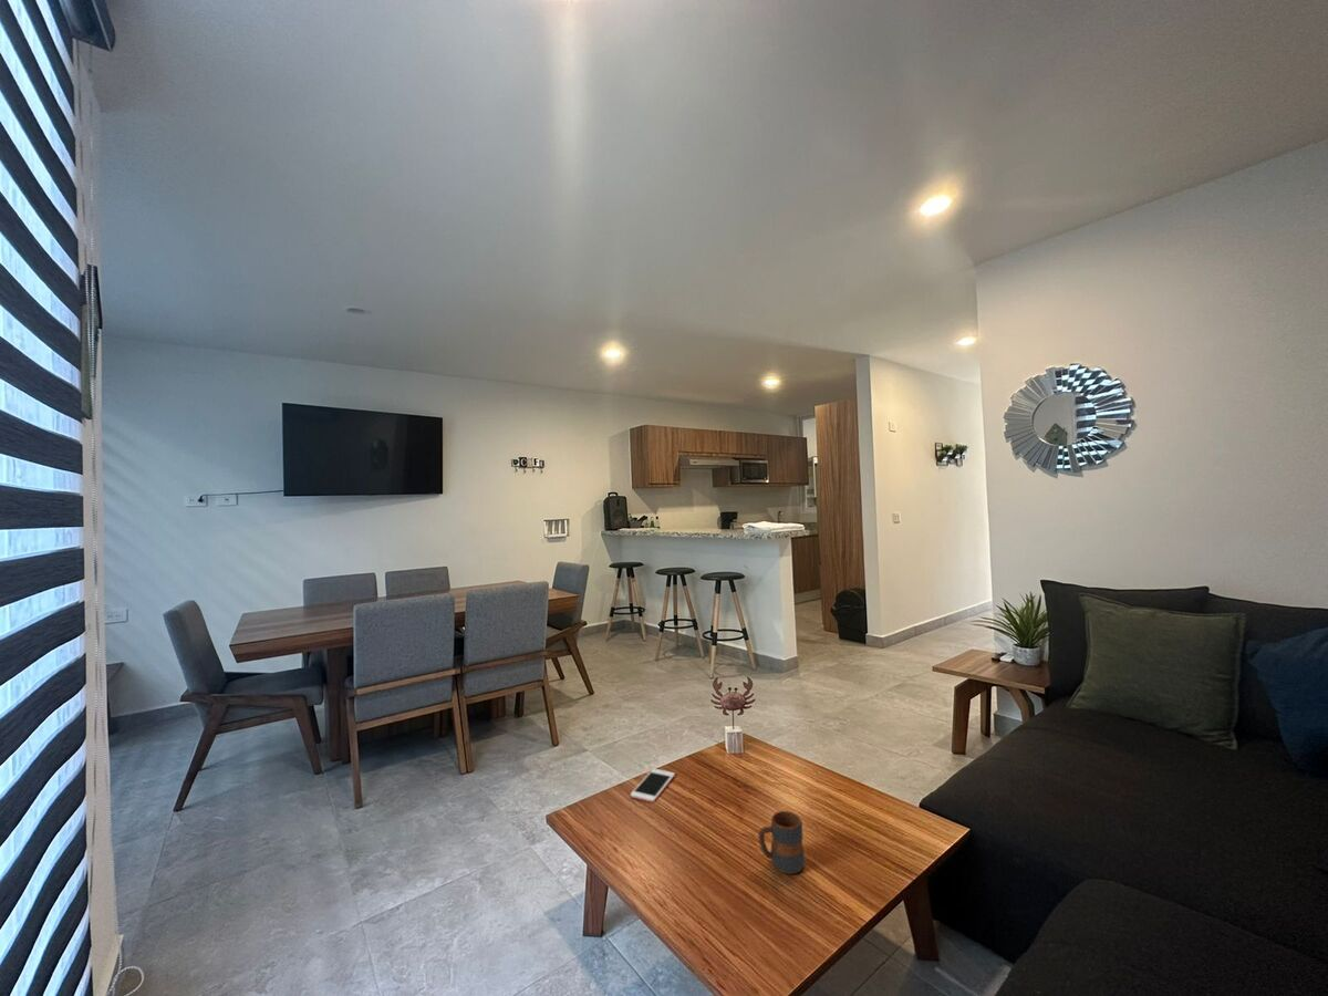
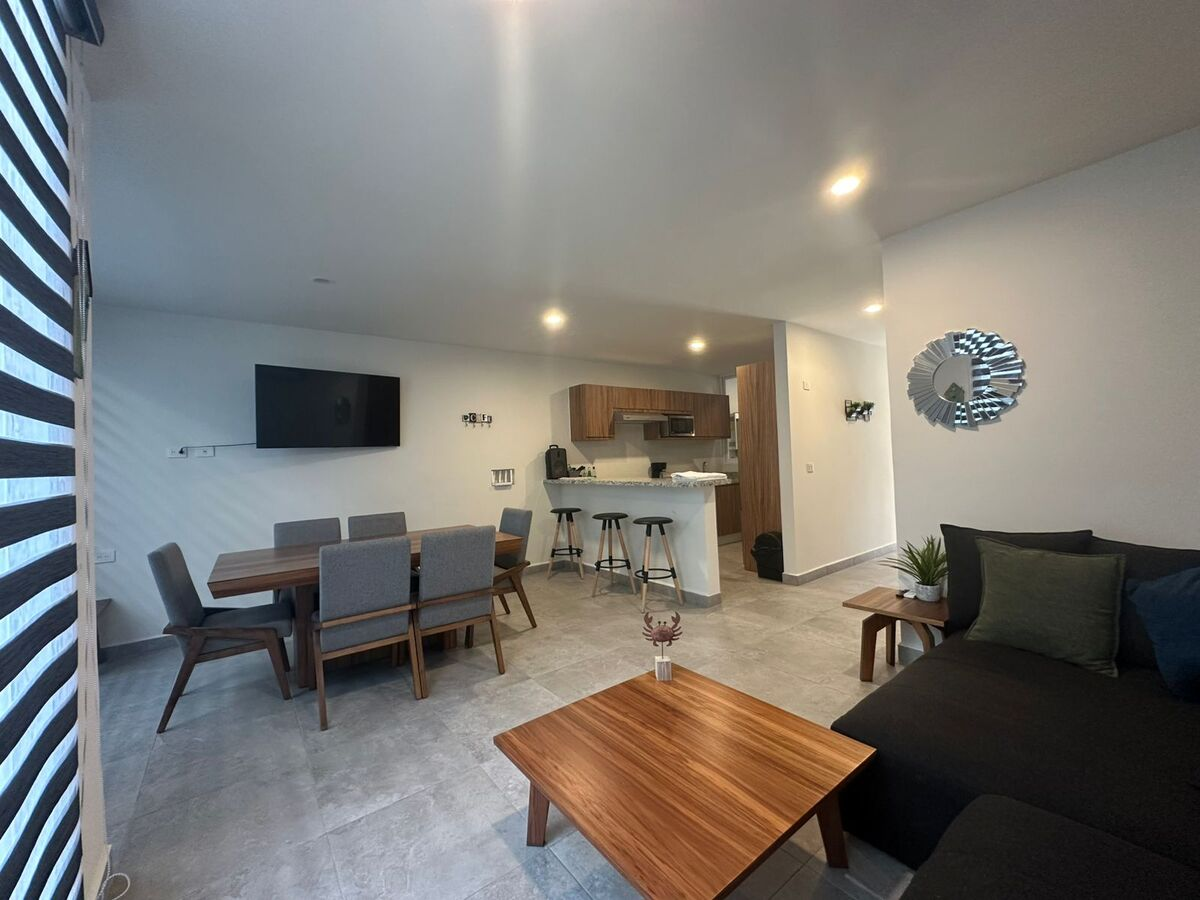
- cell phone [630,768,676,803]
- mug [758,810,806,875]
